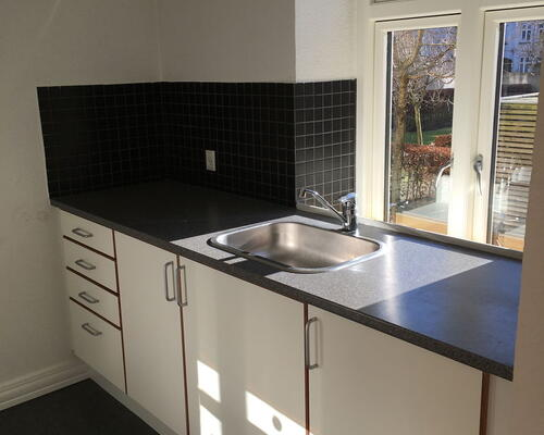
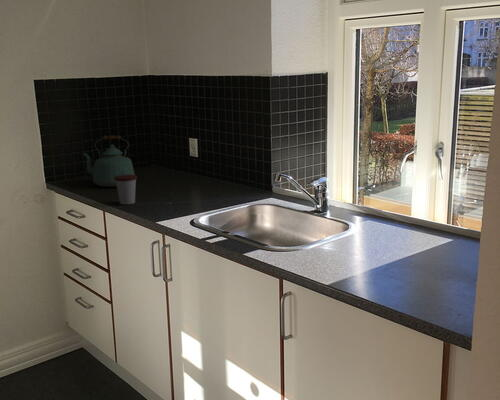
+ kettle [82,134,136,188]
+ cup [114,170,138,205]
